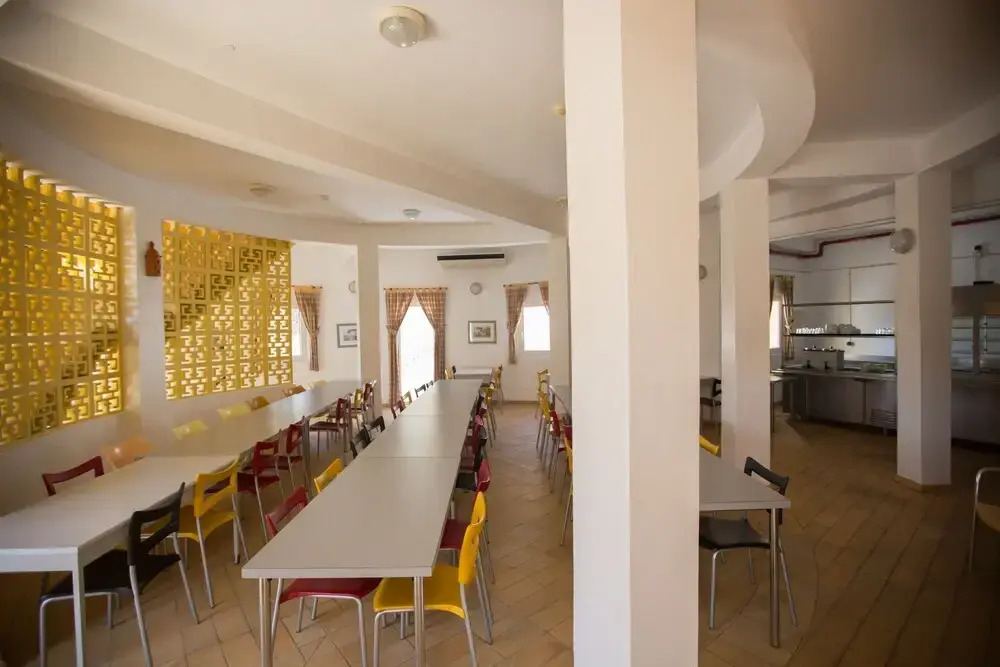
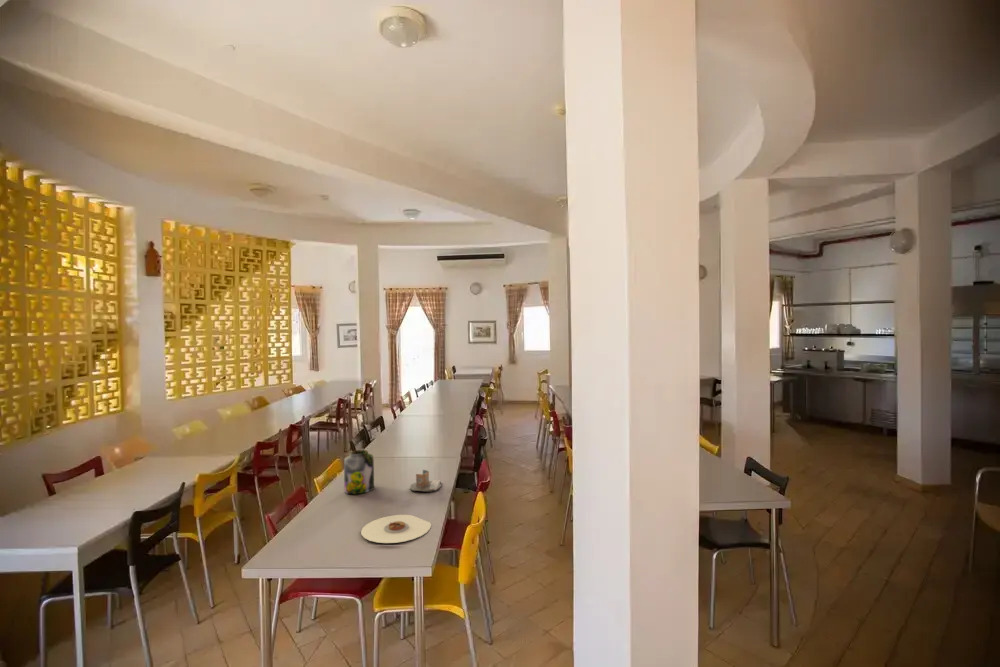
+ plate [360,514,432,544]
+ jar [343,449,375,495]
+ napkin holder [409,469,442,493]
